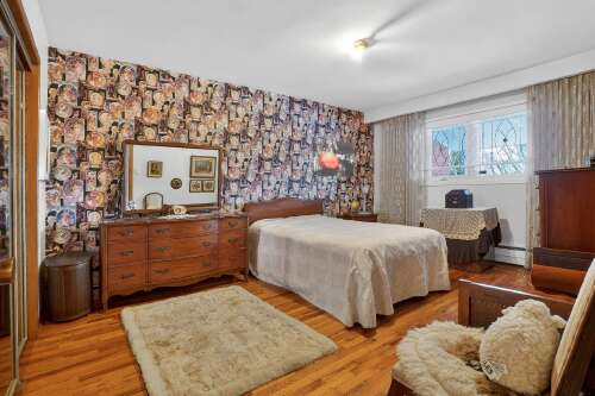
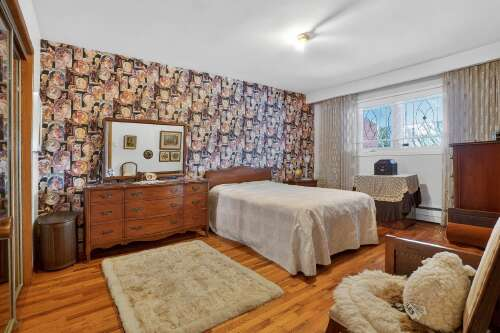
- wall art [312,137,355,178]
